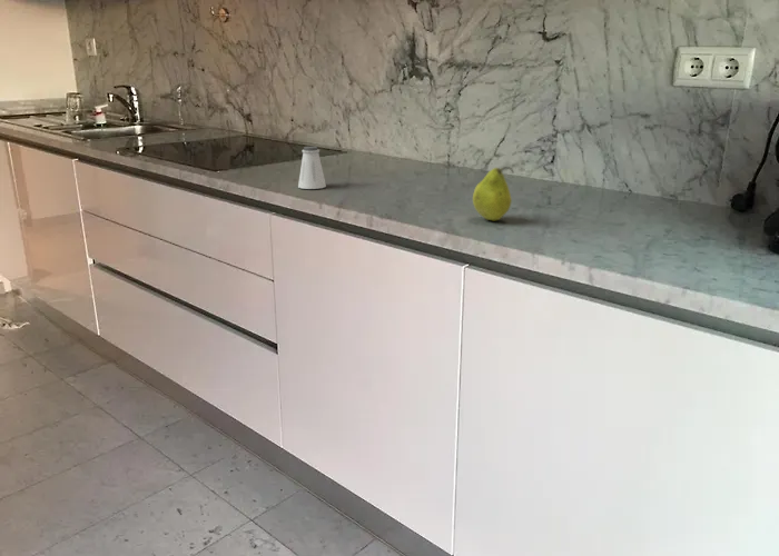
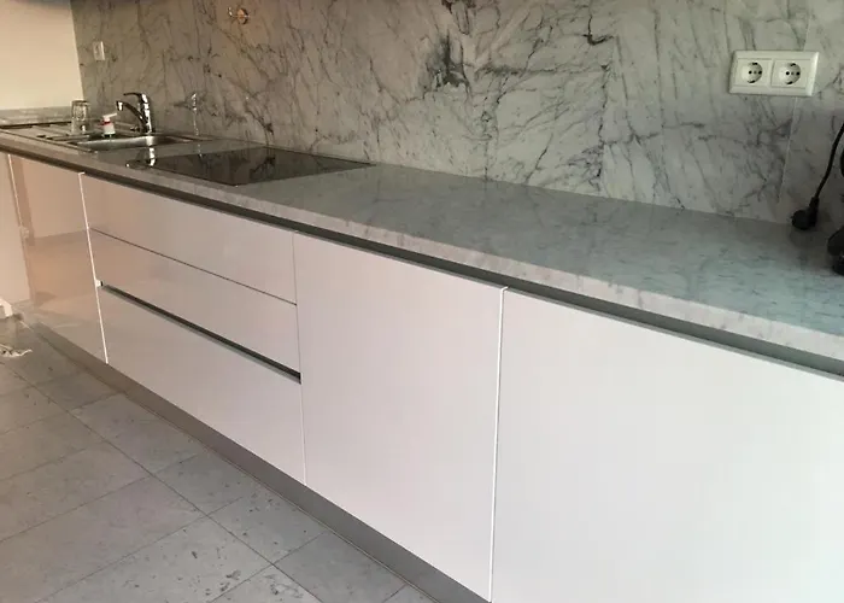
- saltshaker [297,146,327,190]
- fruit [472,166,515,221]
